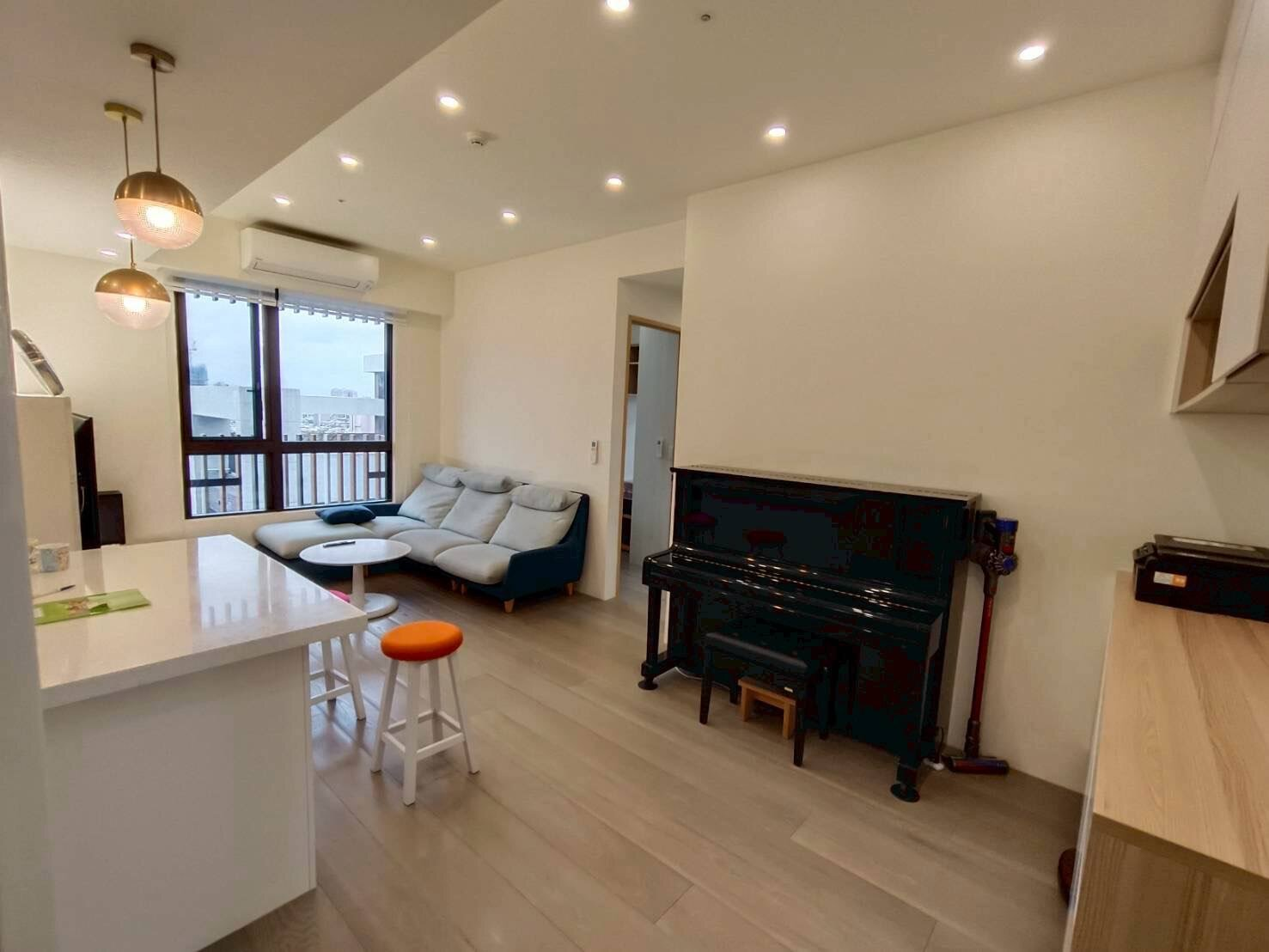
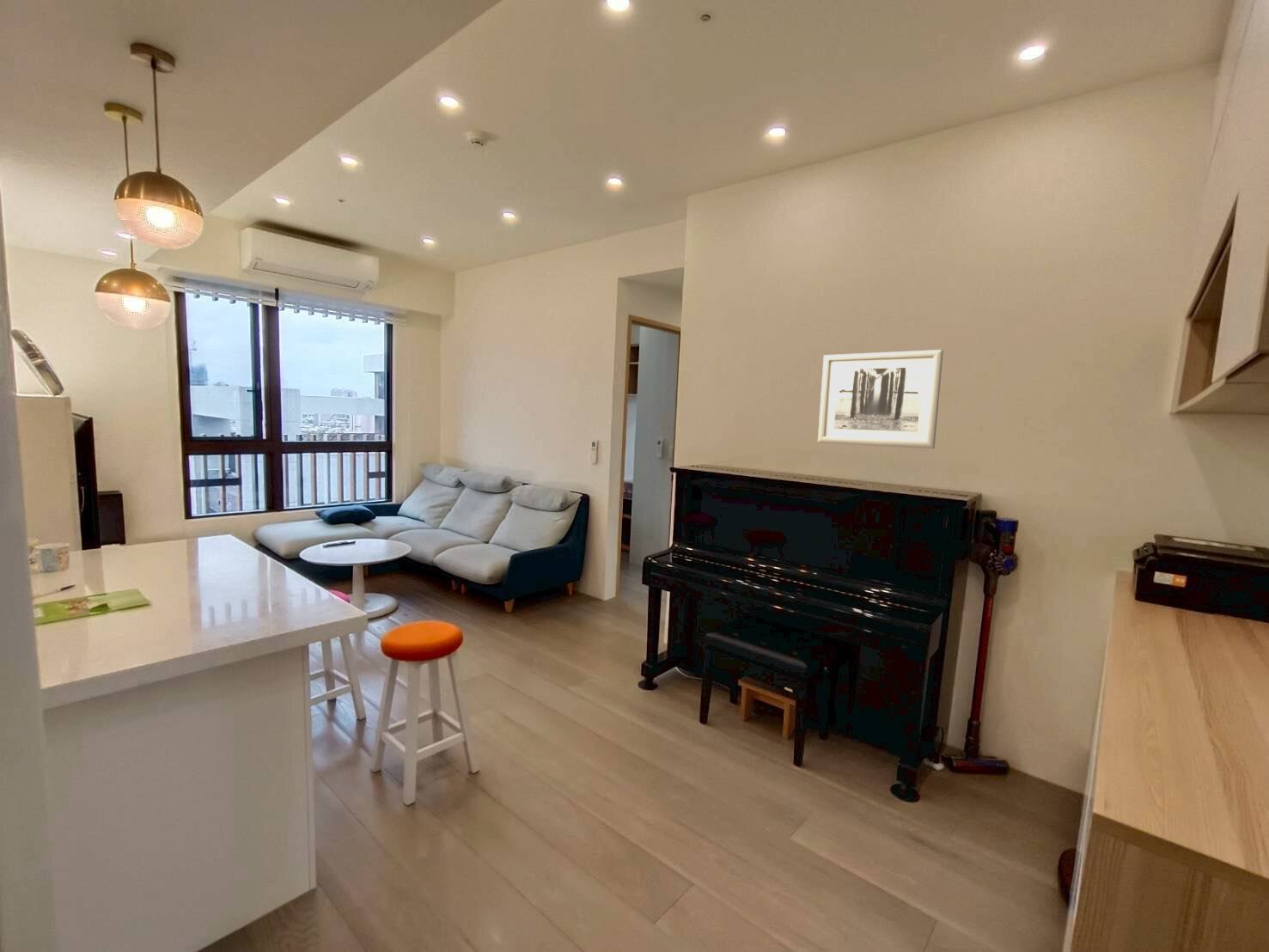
+ wall art [817,349,944,449]
